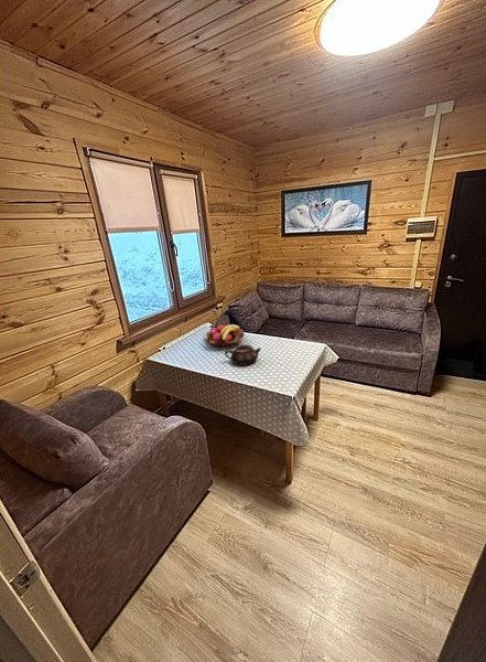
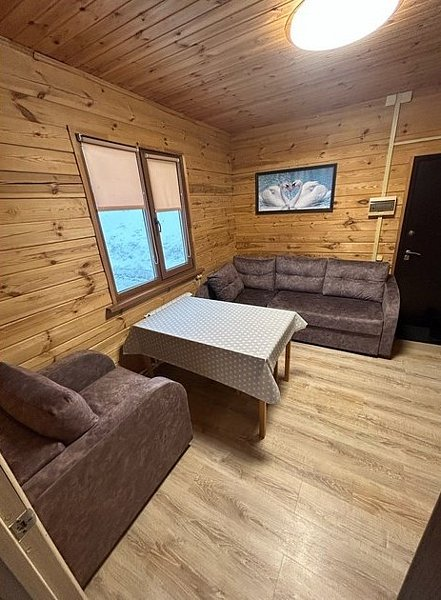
- fruit basket [203,323,246,348]
- teapot [224,343,262,366]
